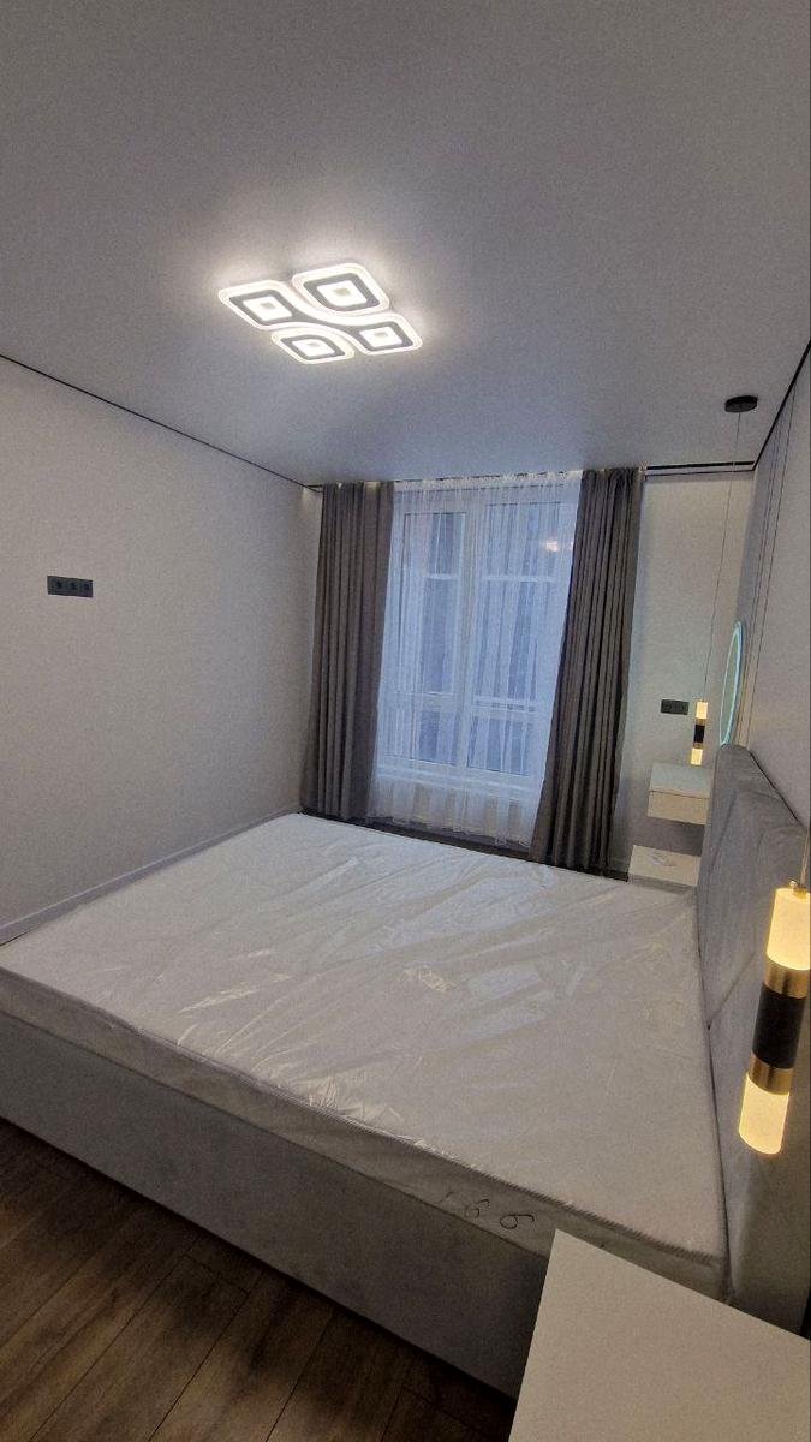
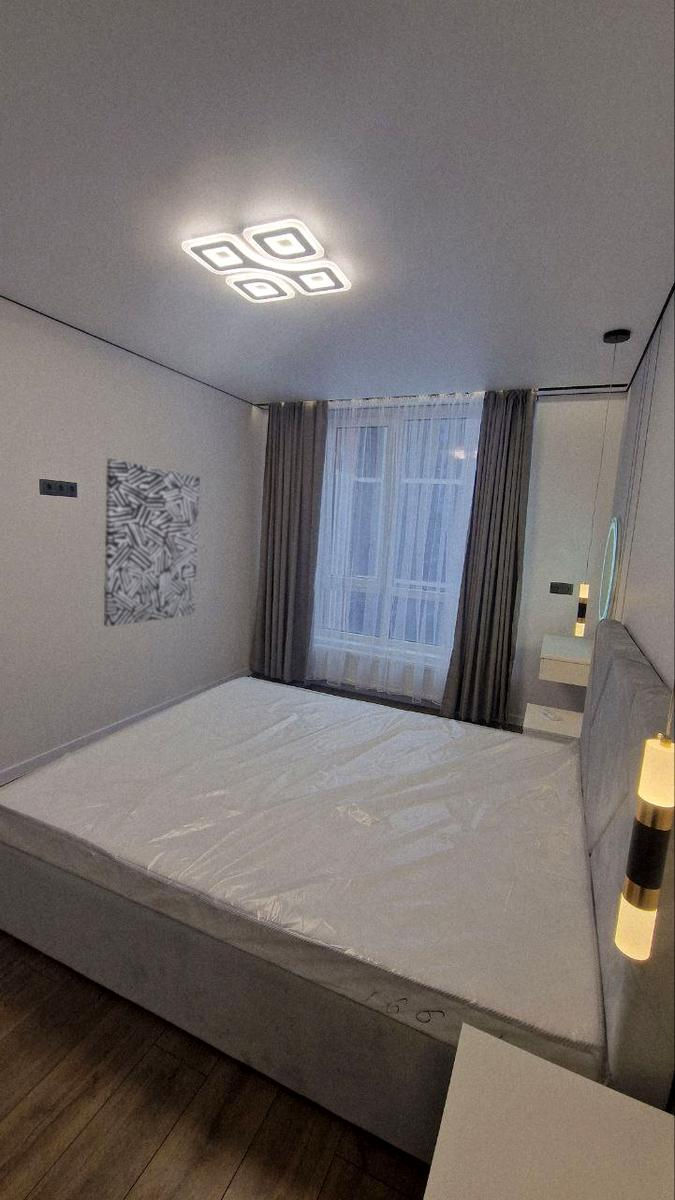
+ wall art [103,458,201,627]
